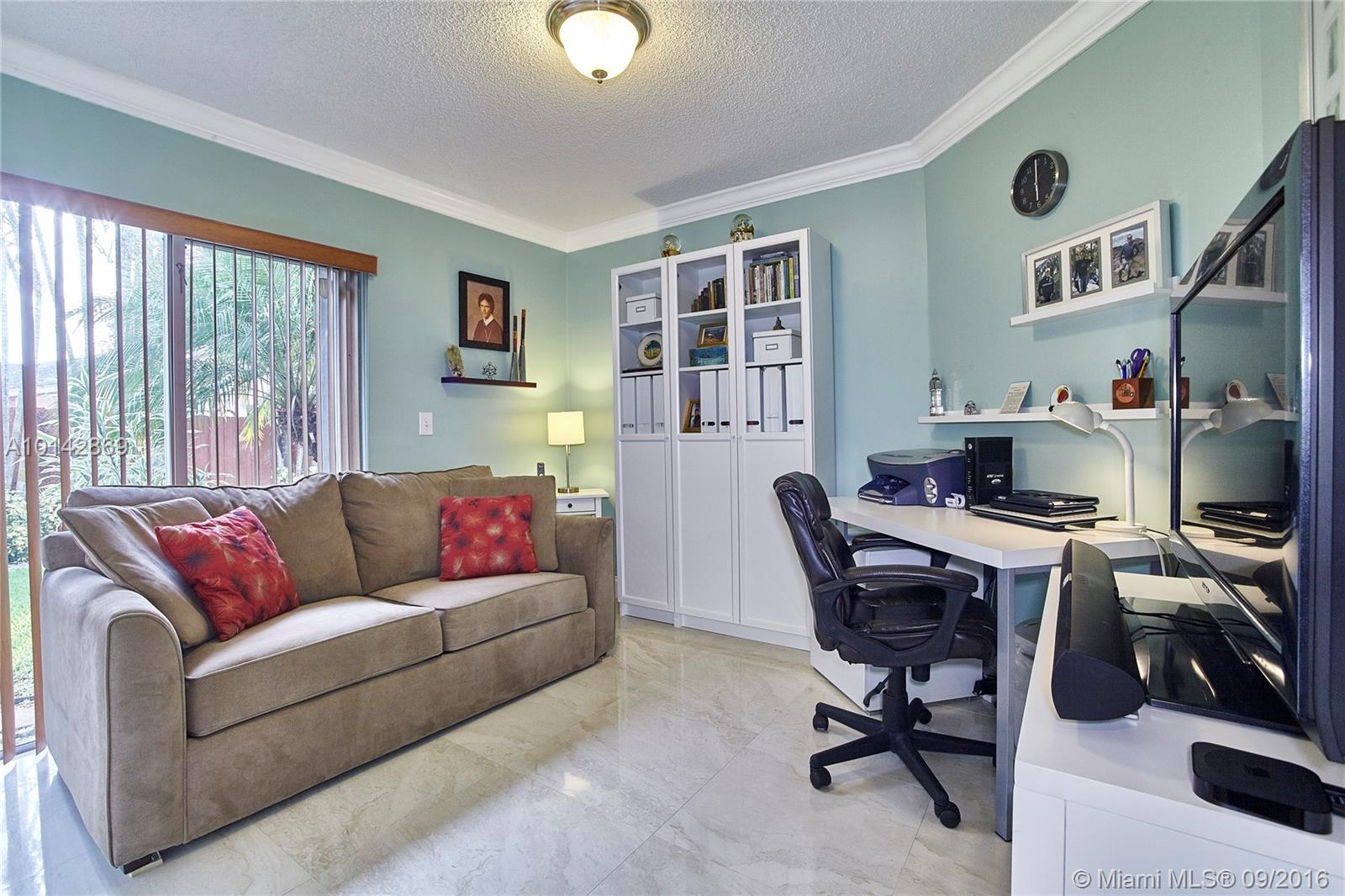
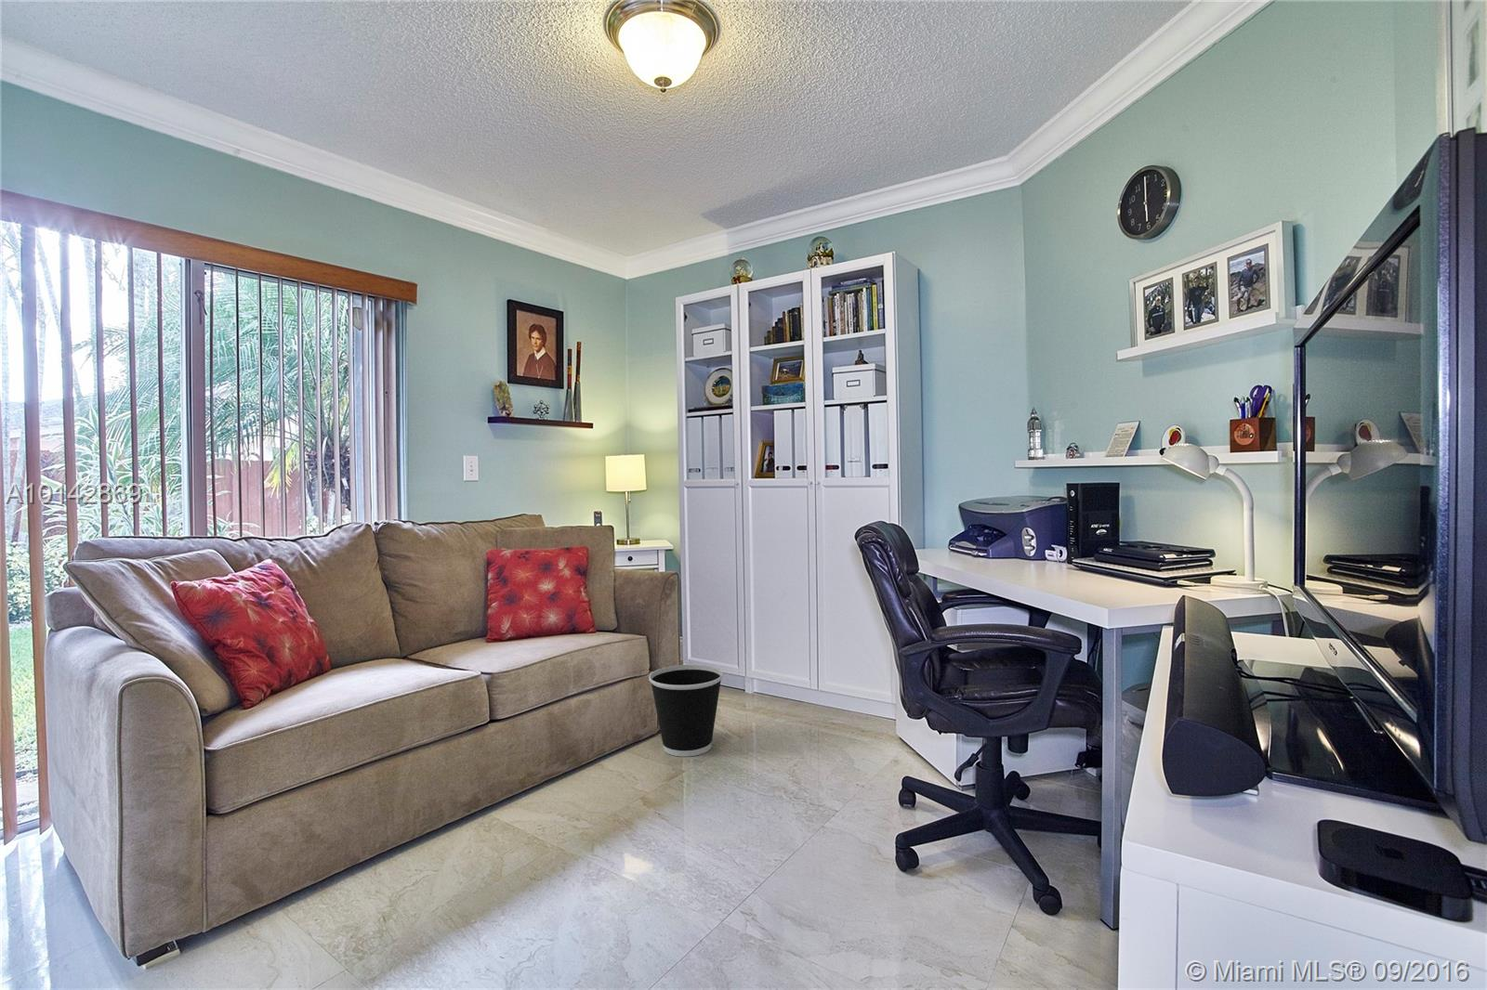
+ wastebasket [648,664,724,758]
